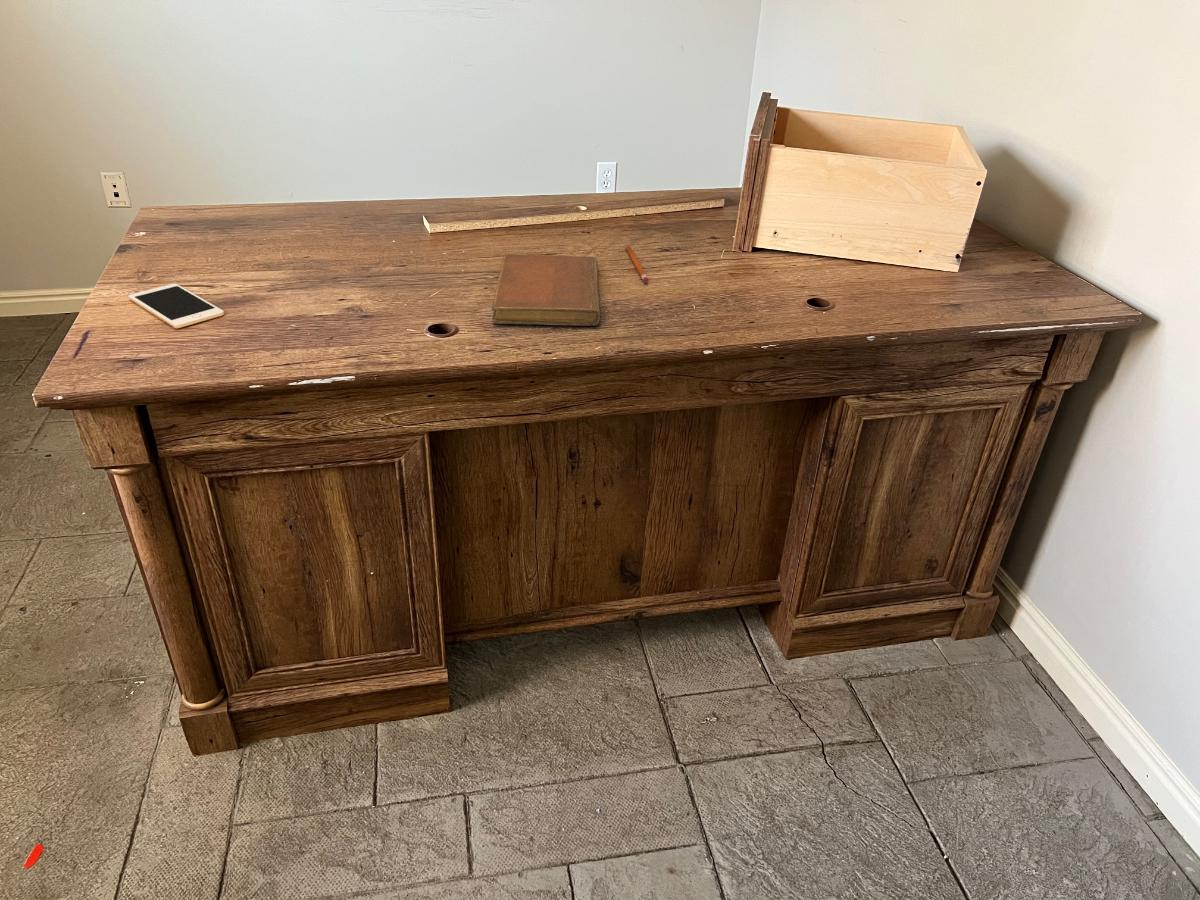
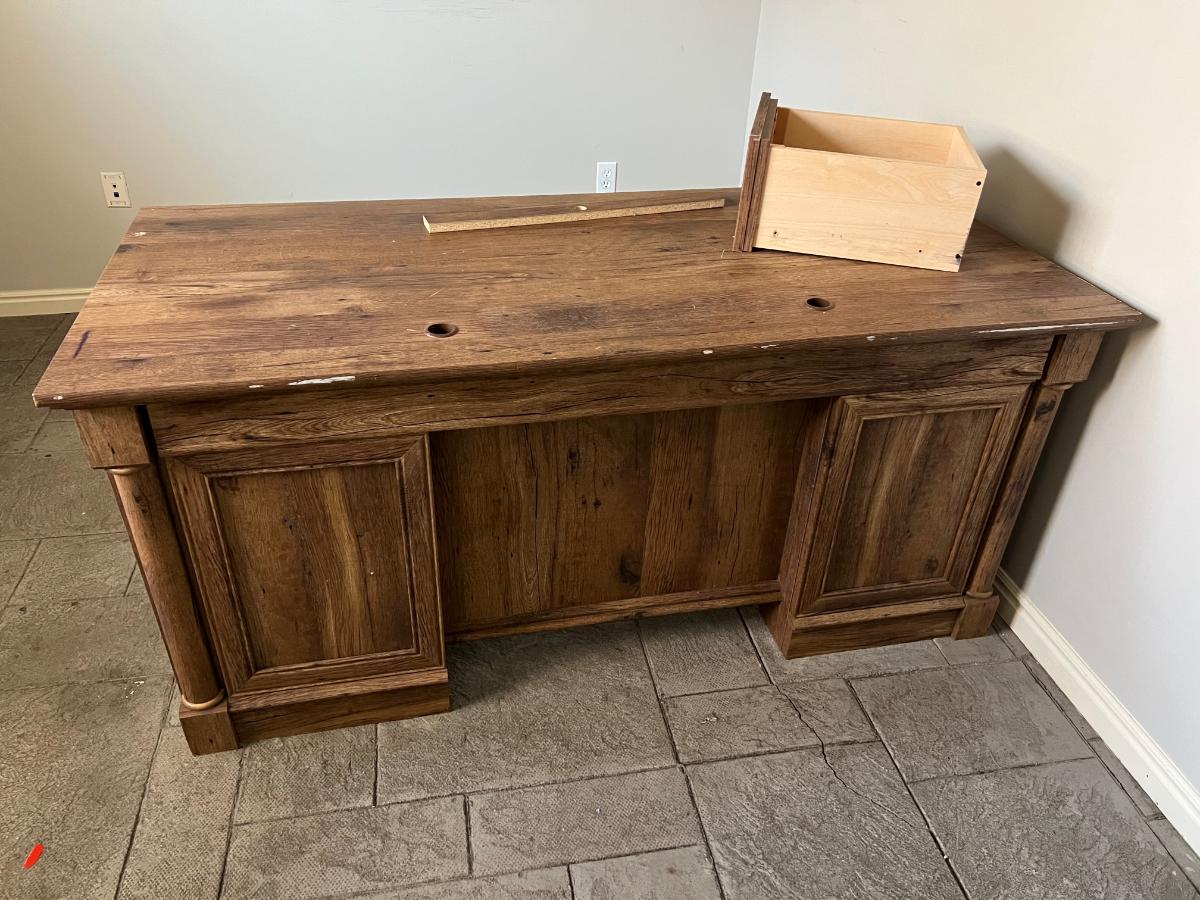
- notebook [491,253,601,327]
- pencil [625,244,649,284]
- cell phone [128,283,225,329]
